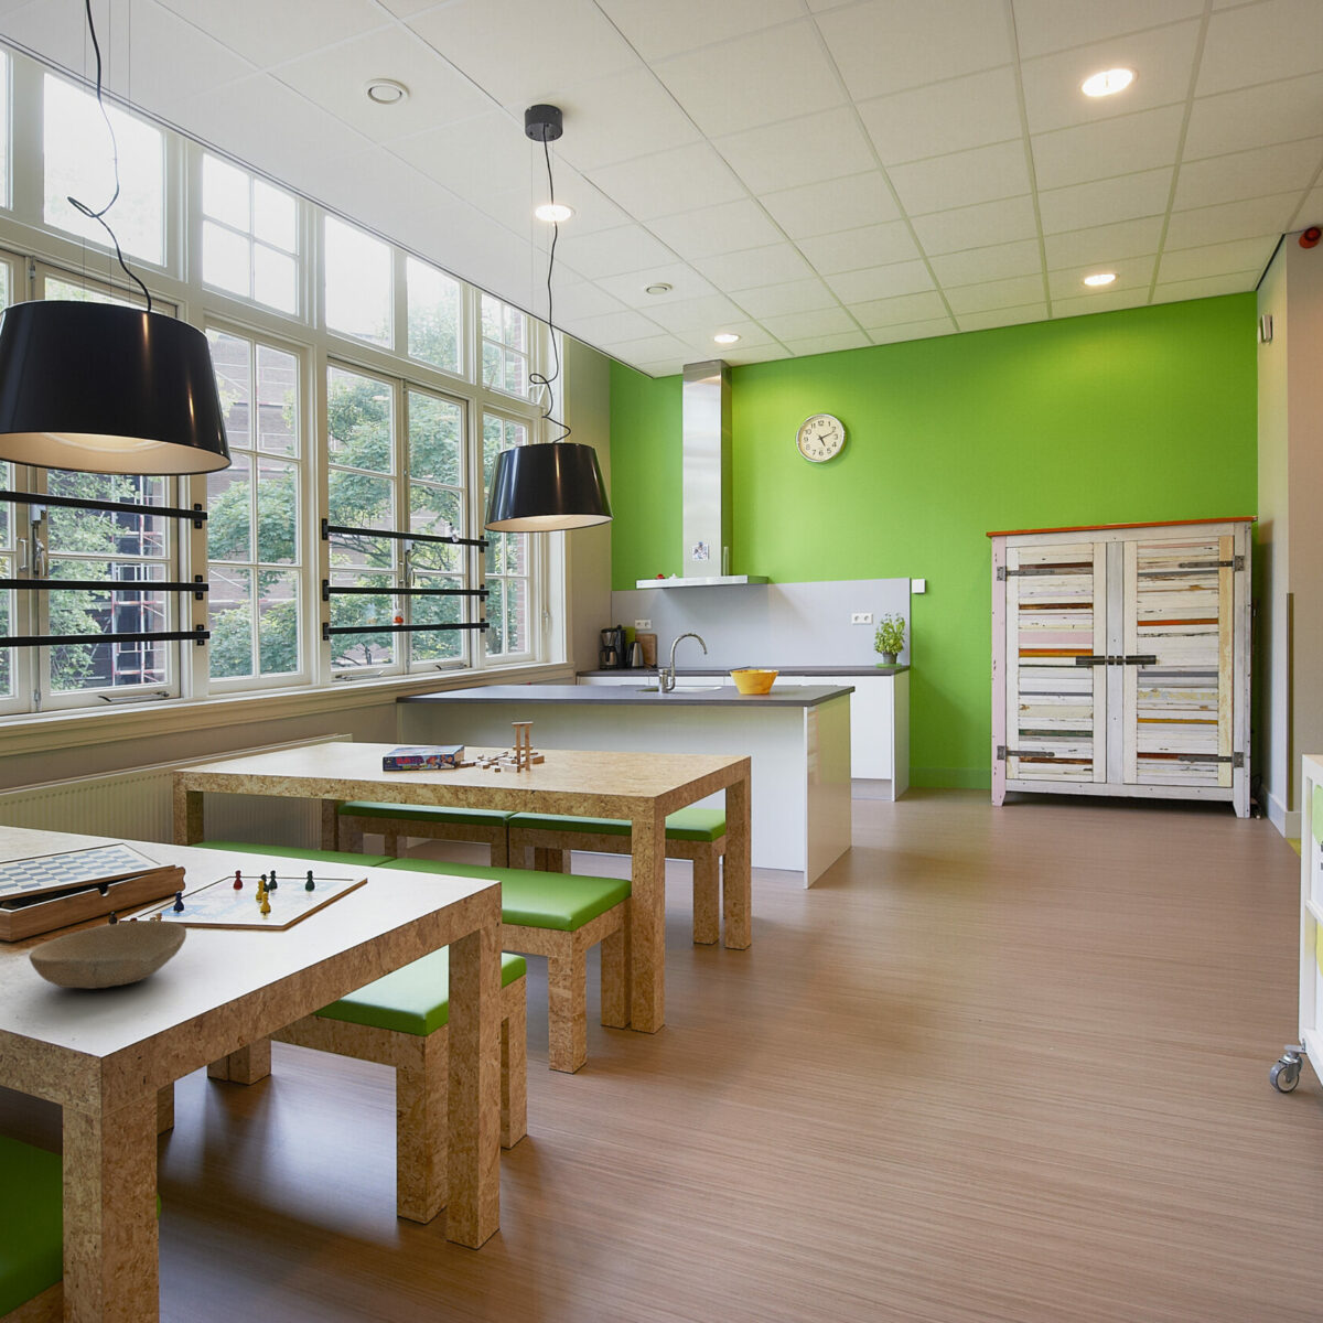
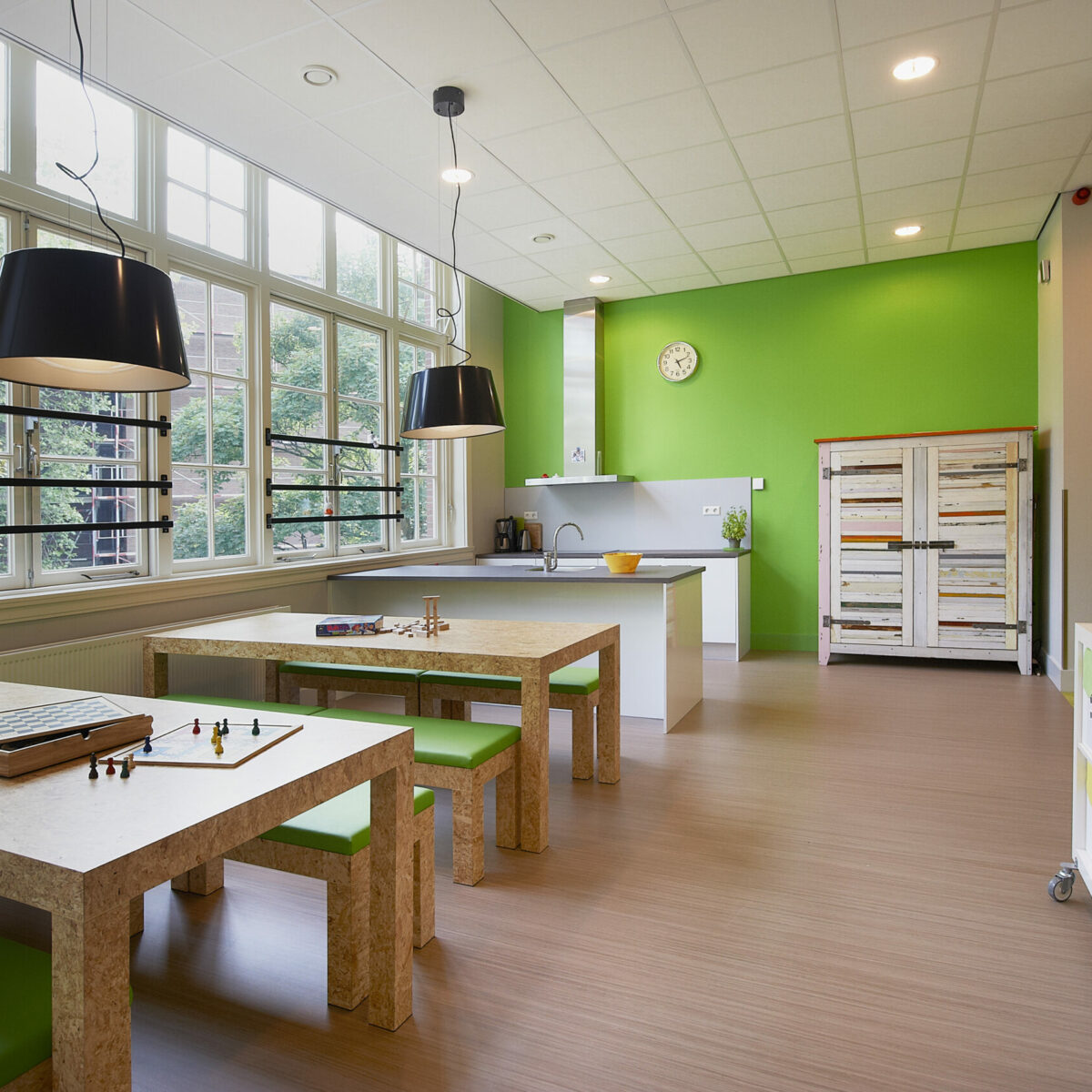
- bowl [28,920,188,990]
